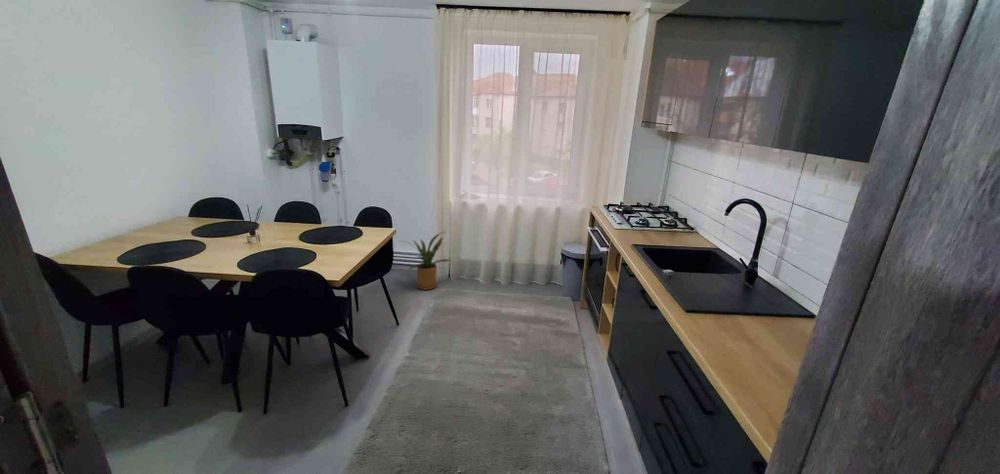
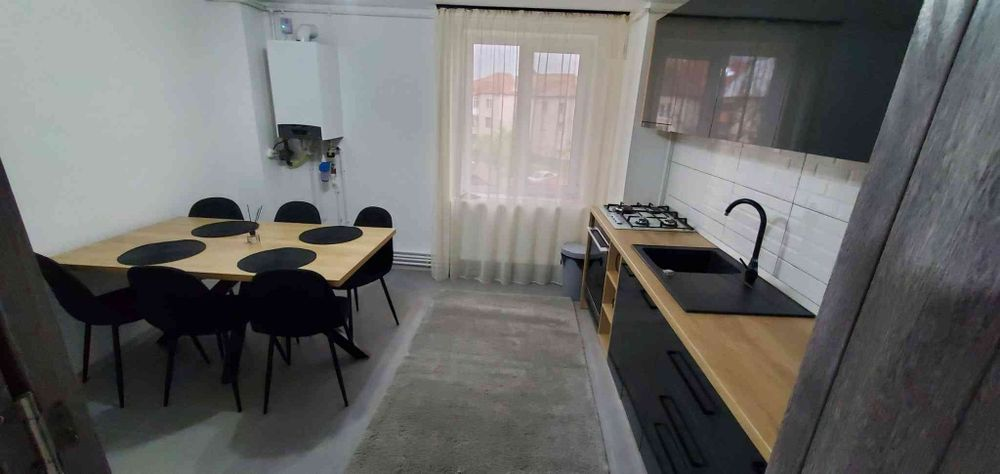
- house plant [400,231,453,291]
